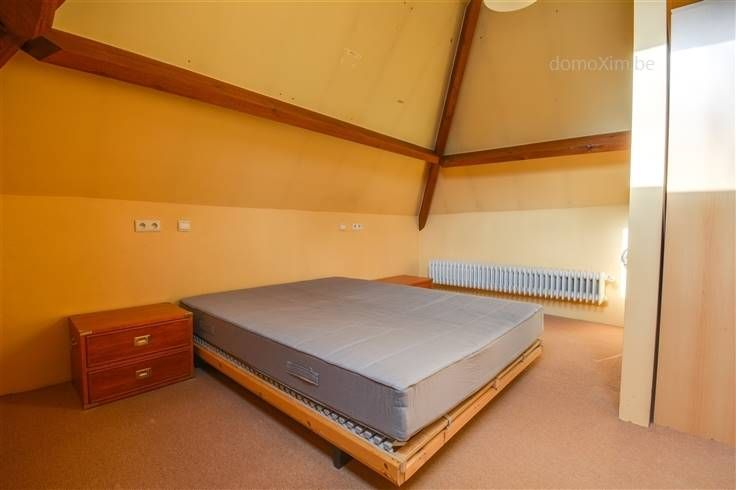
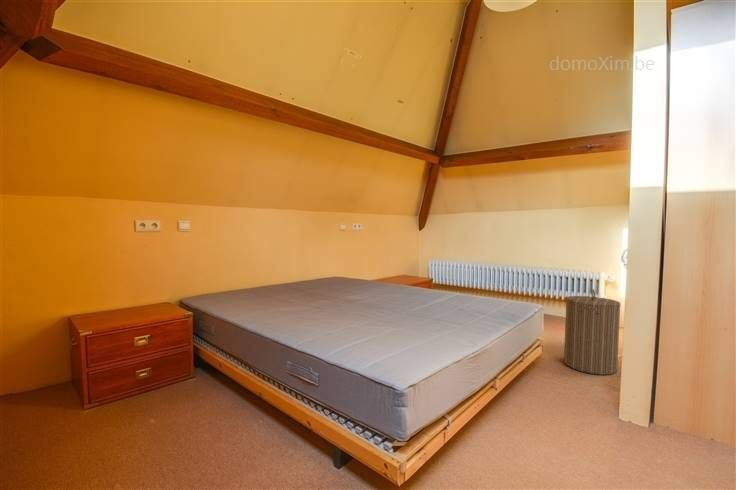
+ laundry hamper [563,288,622,376]
